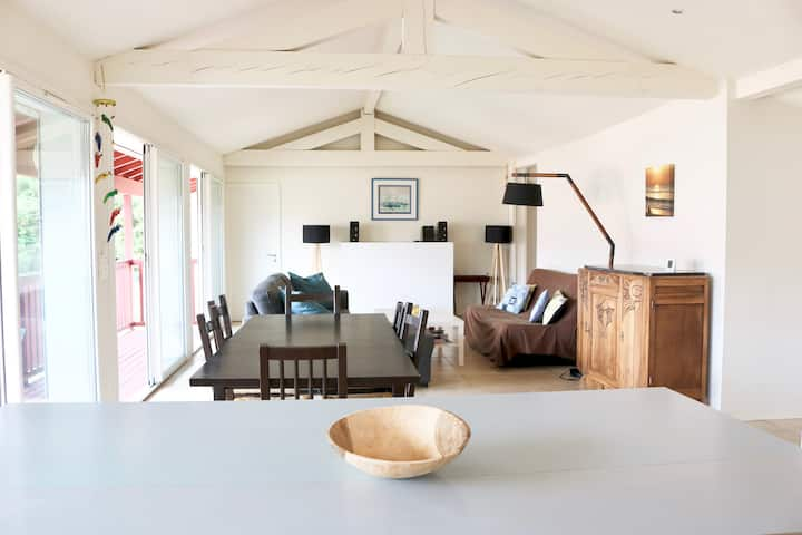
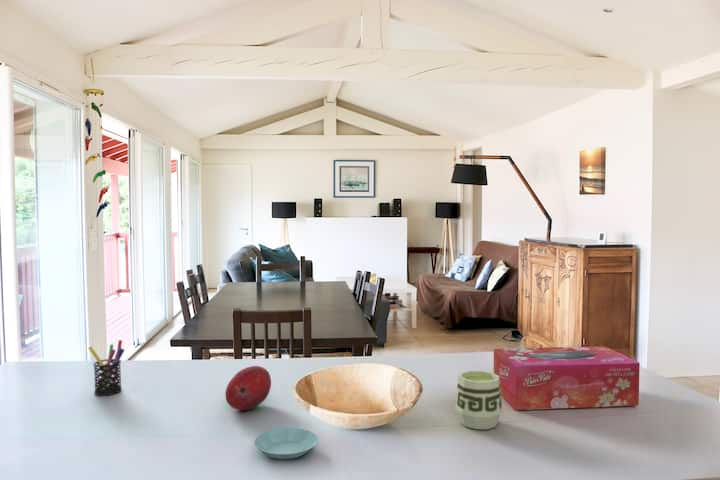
+ fruit [224,365,272,411]
+ tissue box [493,345,641,411]
+ pen holder [88,339,125,396]
+ cup [454,370,503,430]
+ saucer [253,427,319,460]
